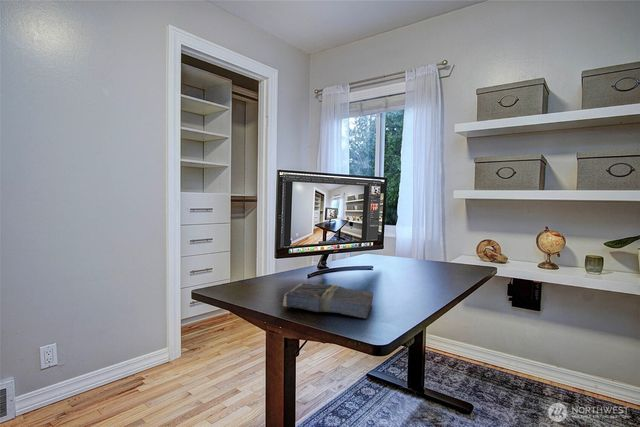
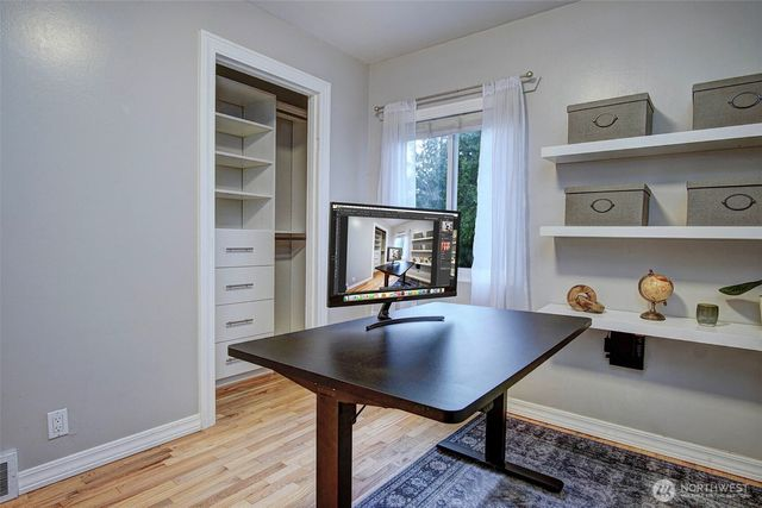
- book [282,283,374,320]
